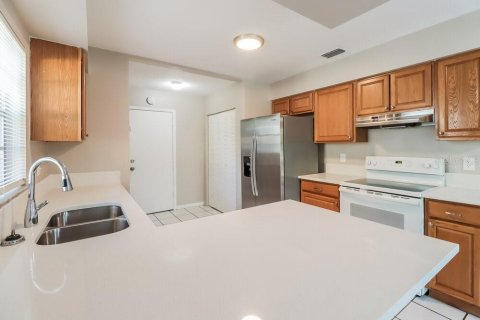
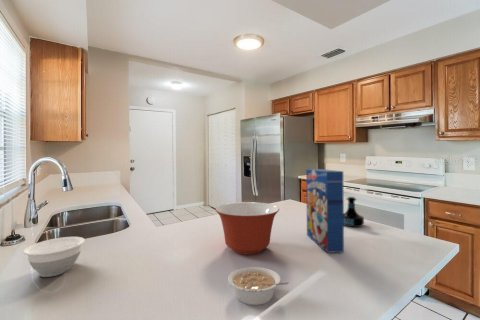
+ mixing bowl [214,201,280,256]
+ legume [227,266,289,306]
+ bowl [22,236,86,278]
+ cereal box [305,168,345,254]
+ tequila bottle [344,196,365,228]
